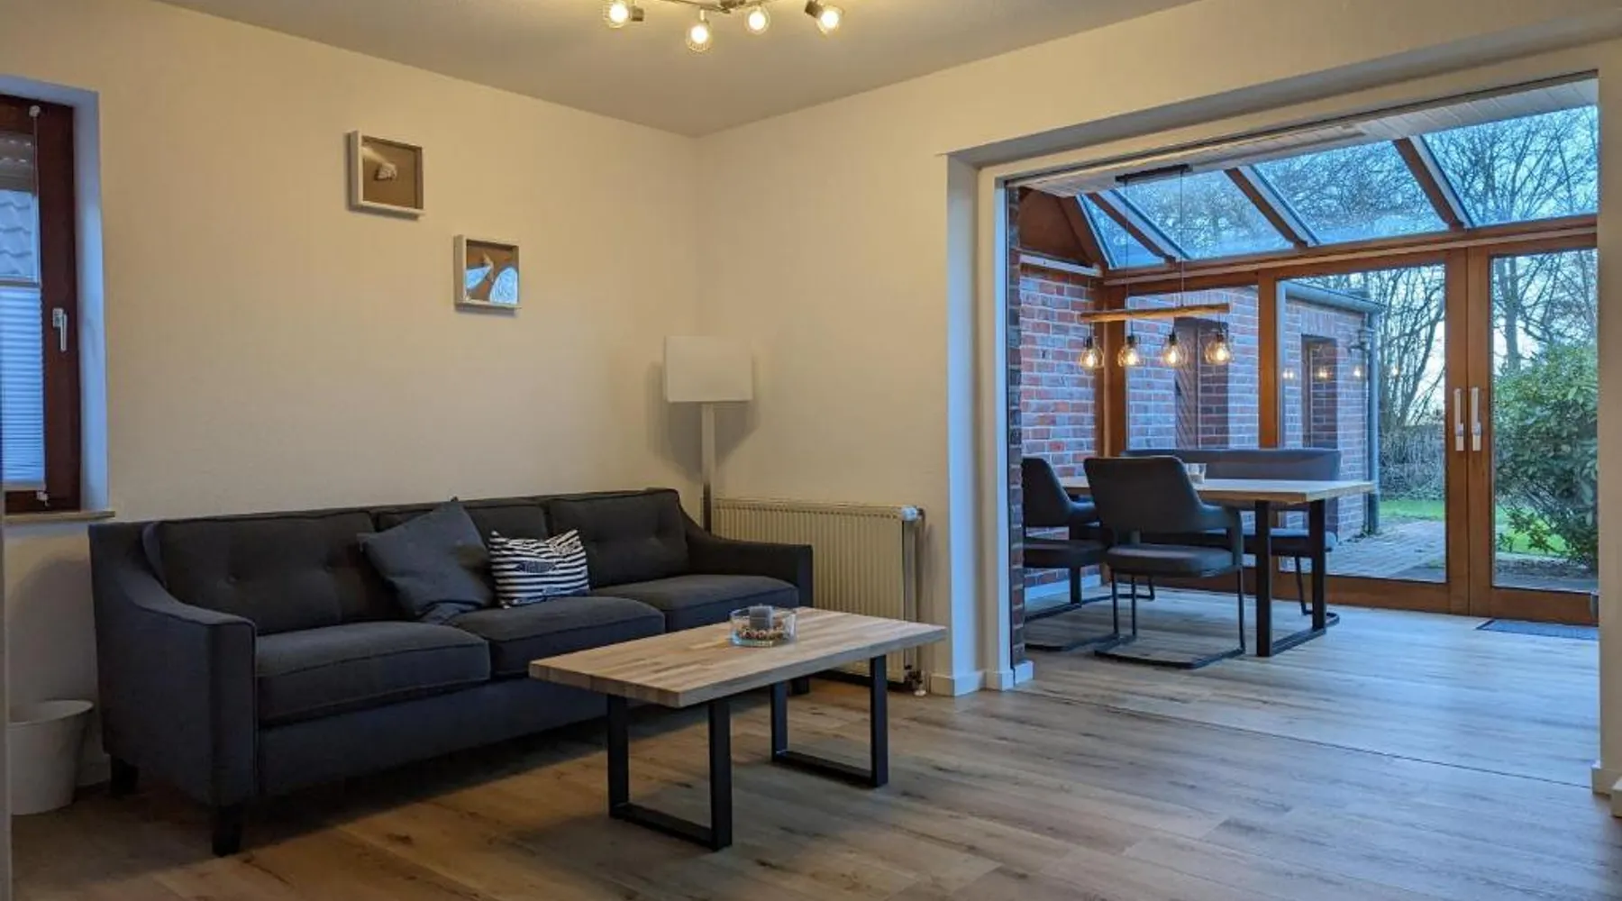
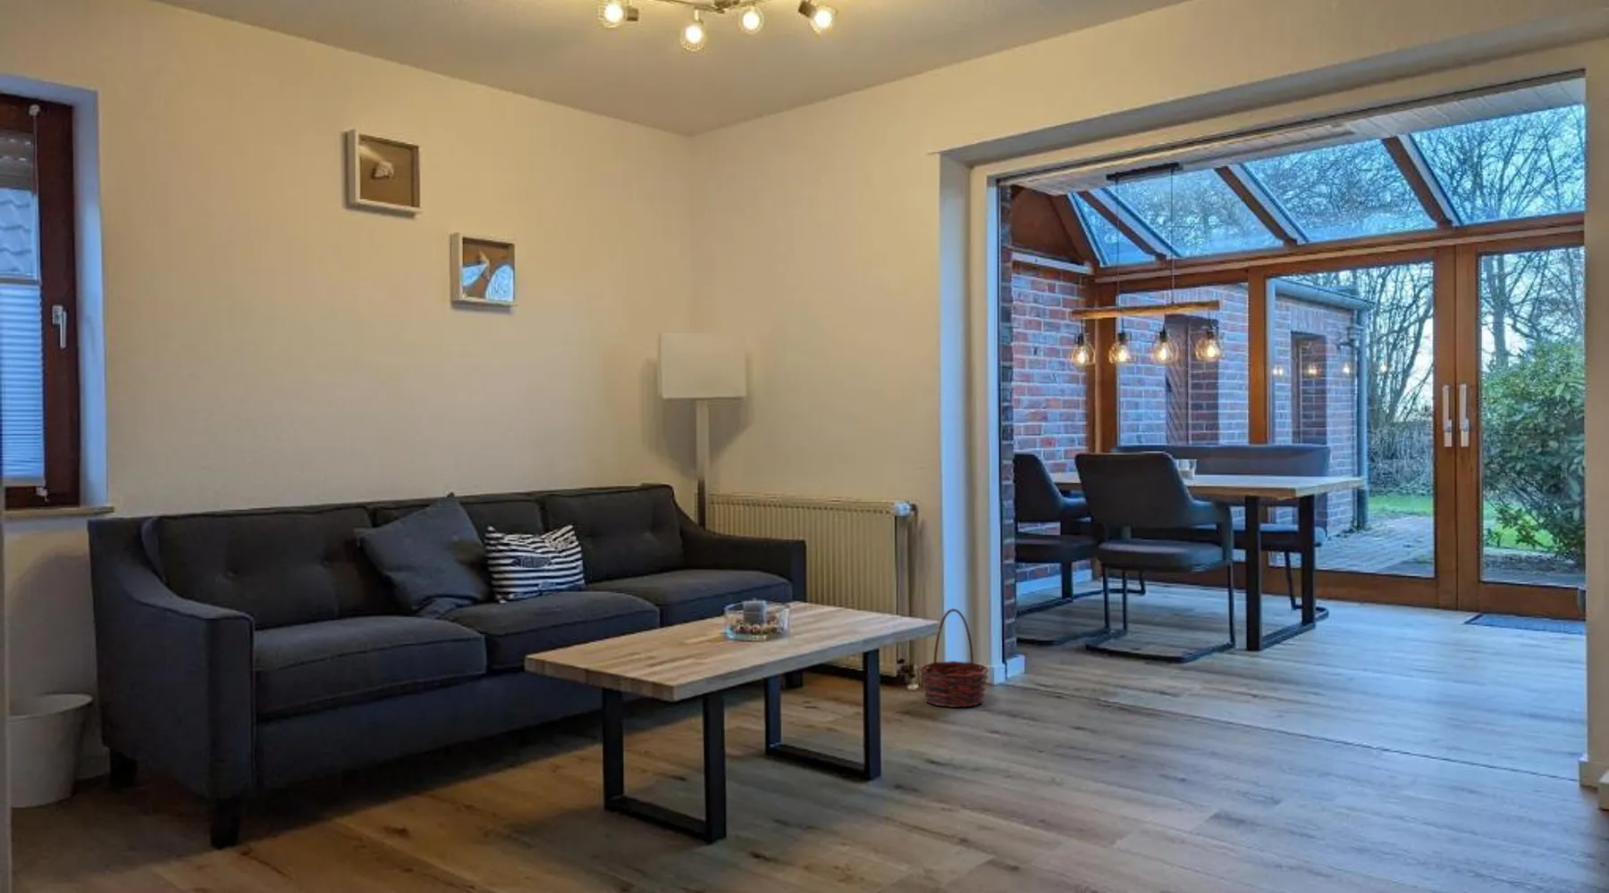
+ basket [918,608,990,708]
